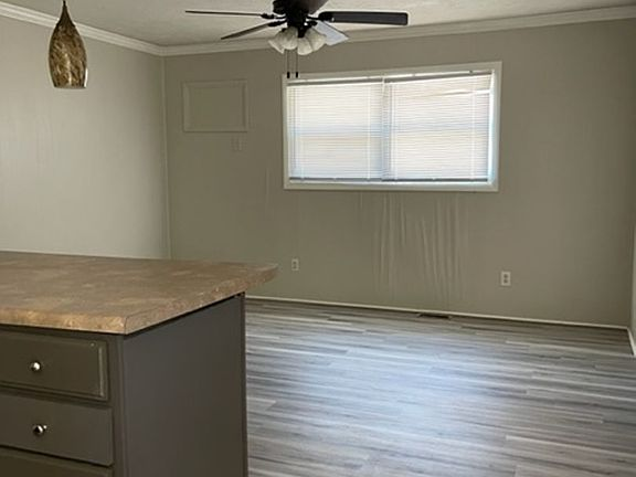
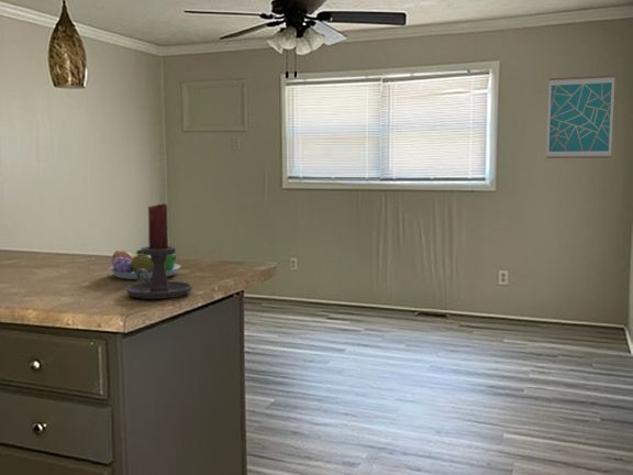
+ fruit bowl [108,248,182,280]
+ candle holder [125,202,193,300]
+ wall art [545,75,615,159]
